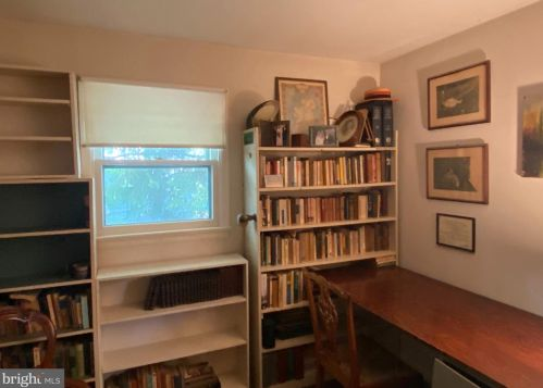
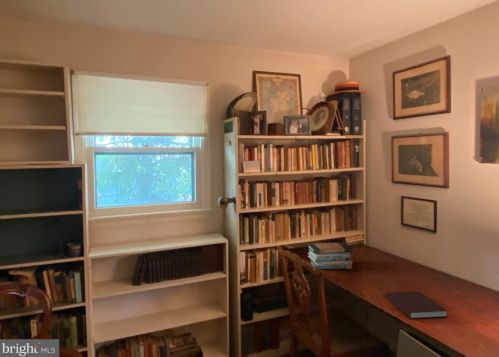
+ notebook [384,290,449,320]
+ book stack [307,241,353,270]
